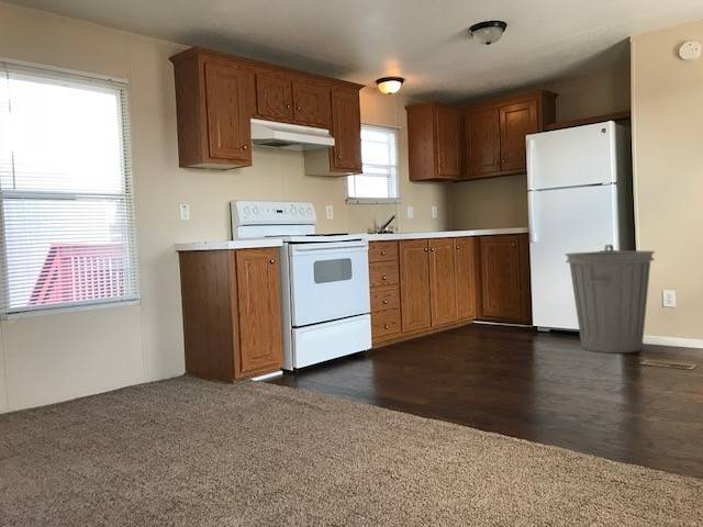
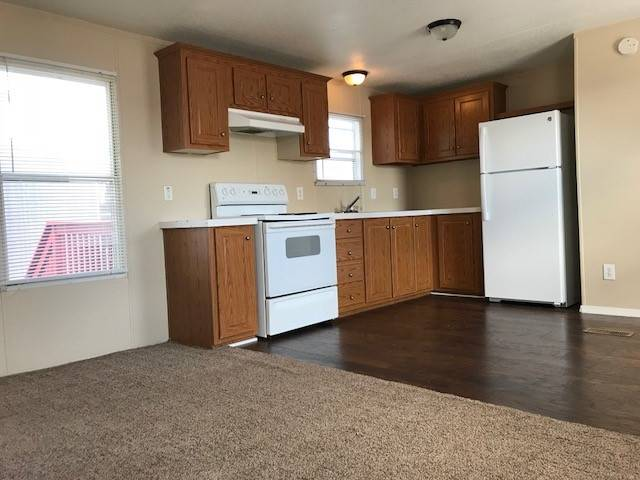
- trash can [563,244,656,354]
